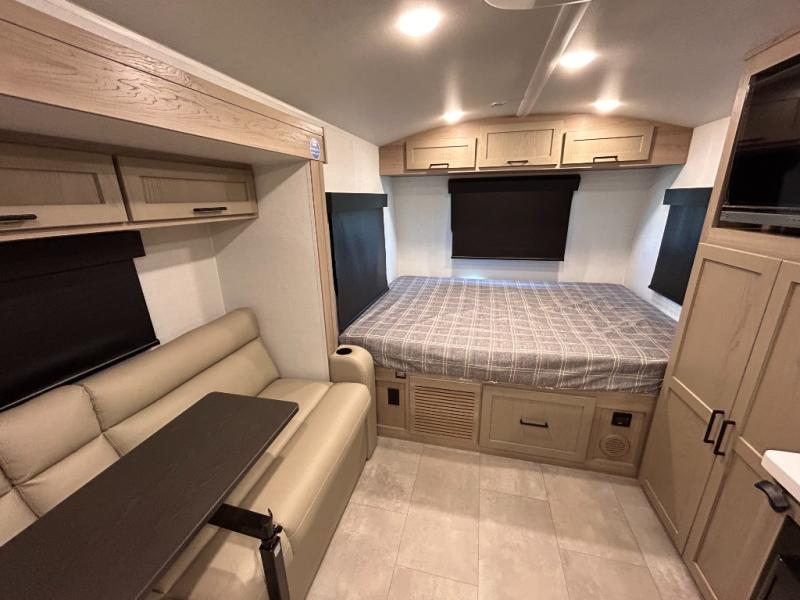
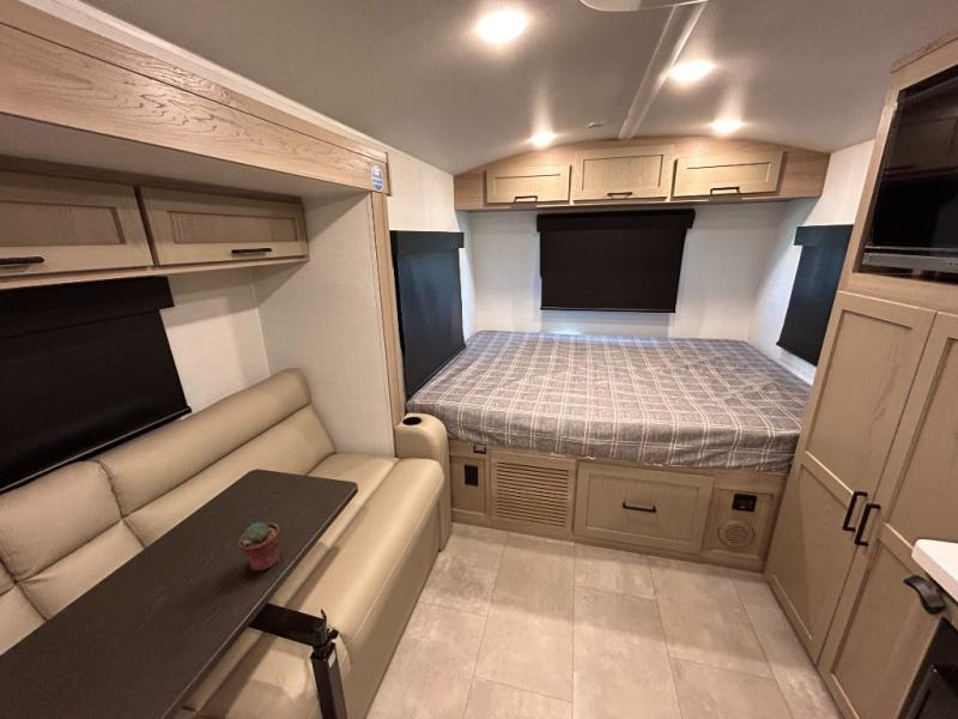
+ potted succulent [237,521,281,573]
